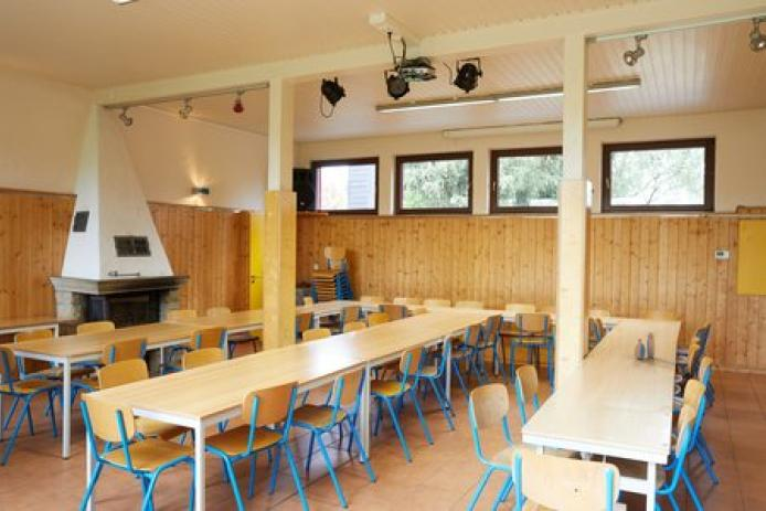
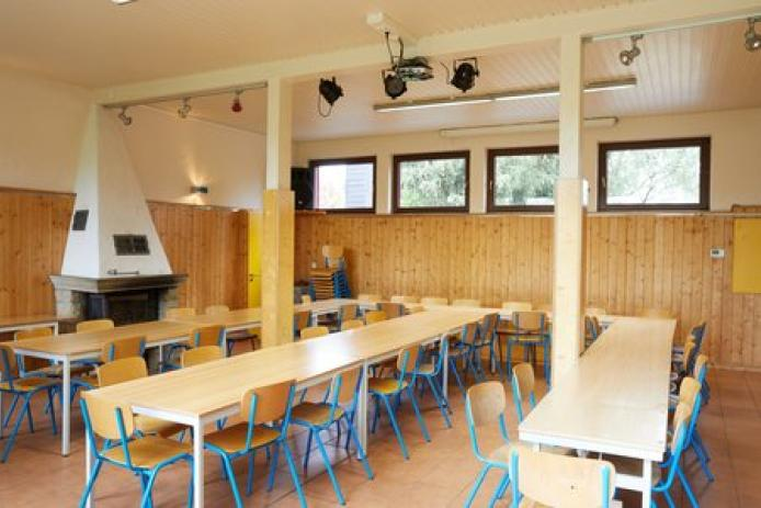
- water jug [634,331,657,360]
